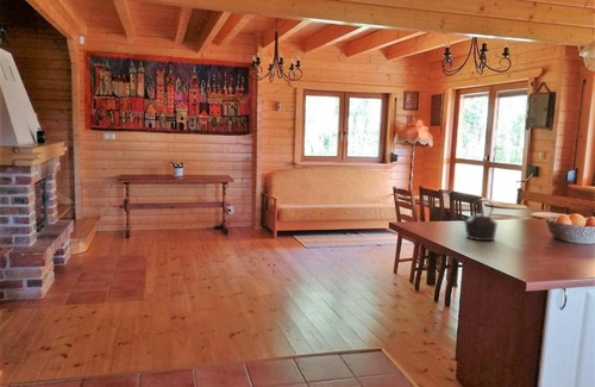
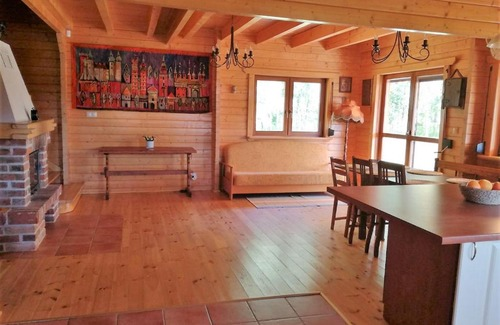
- kettle [459,198,499,242]
